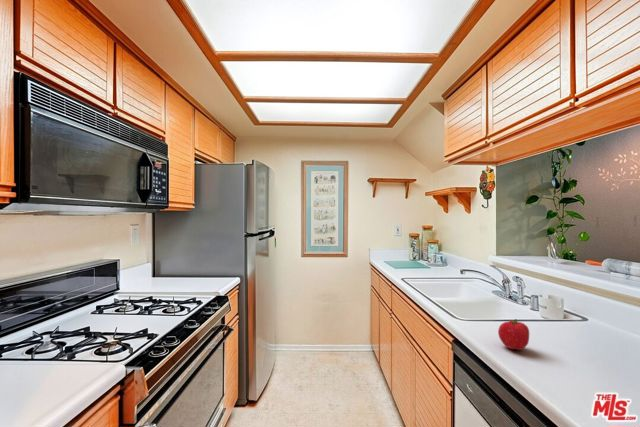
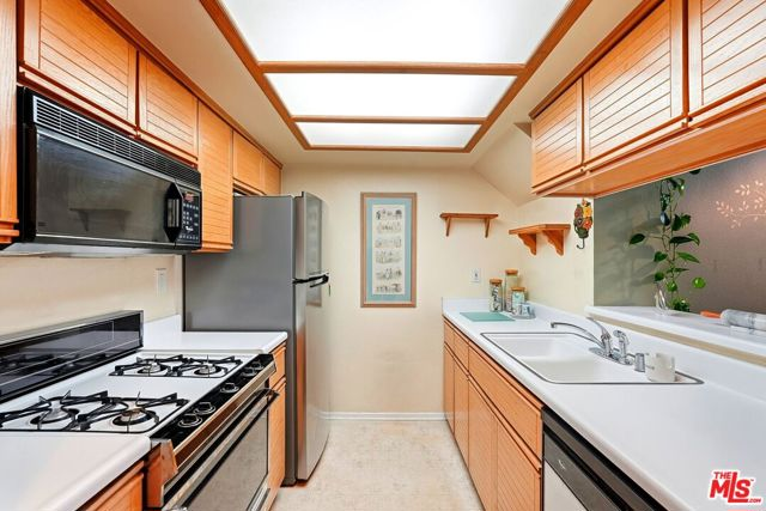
- fruit [497,318,530,351]
